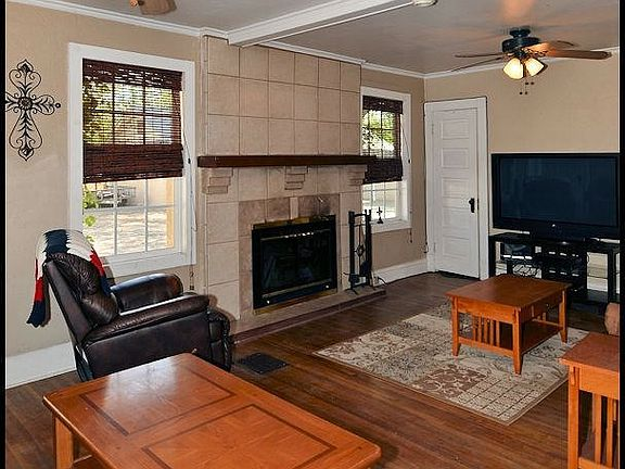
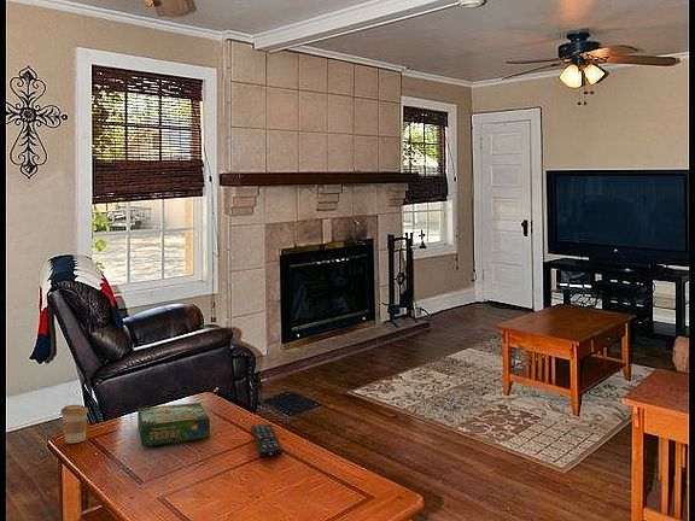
+ remote control [251,423,284,458]
+ coffee cup [59,404,89,444]
+ board game [136,402,211,447]
